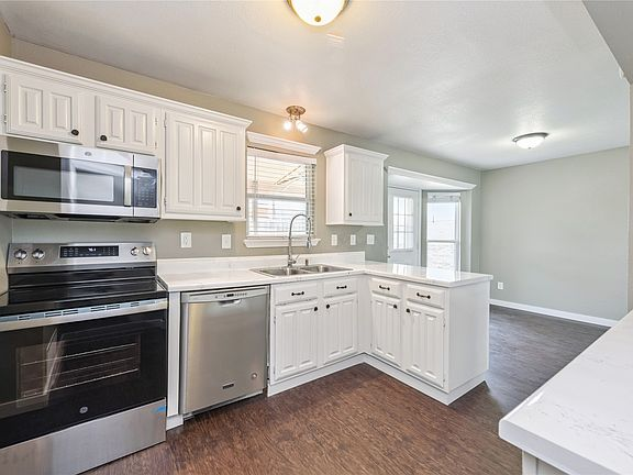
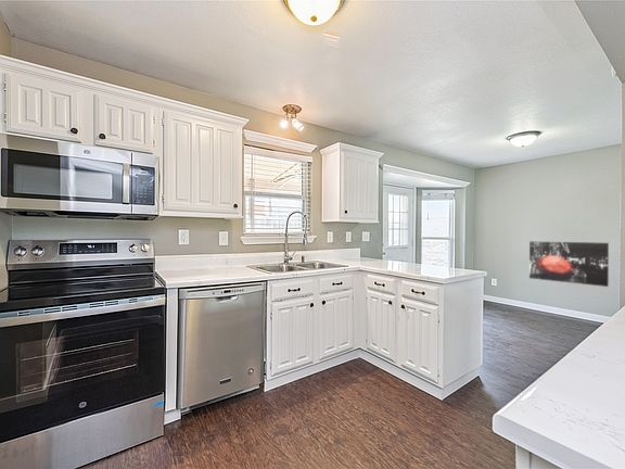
+ wall art [528,240,610,288]
